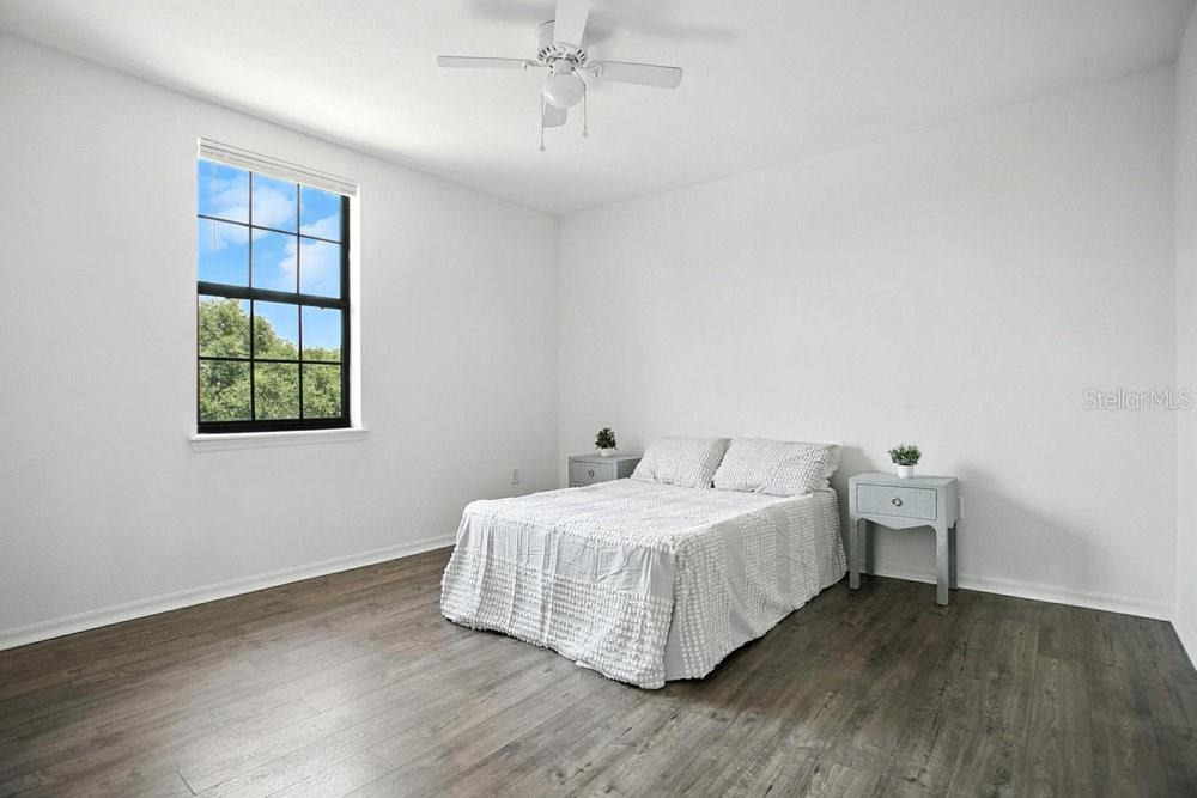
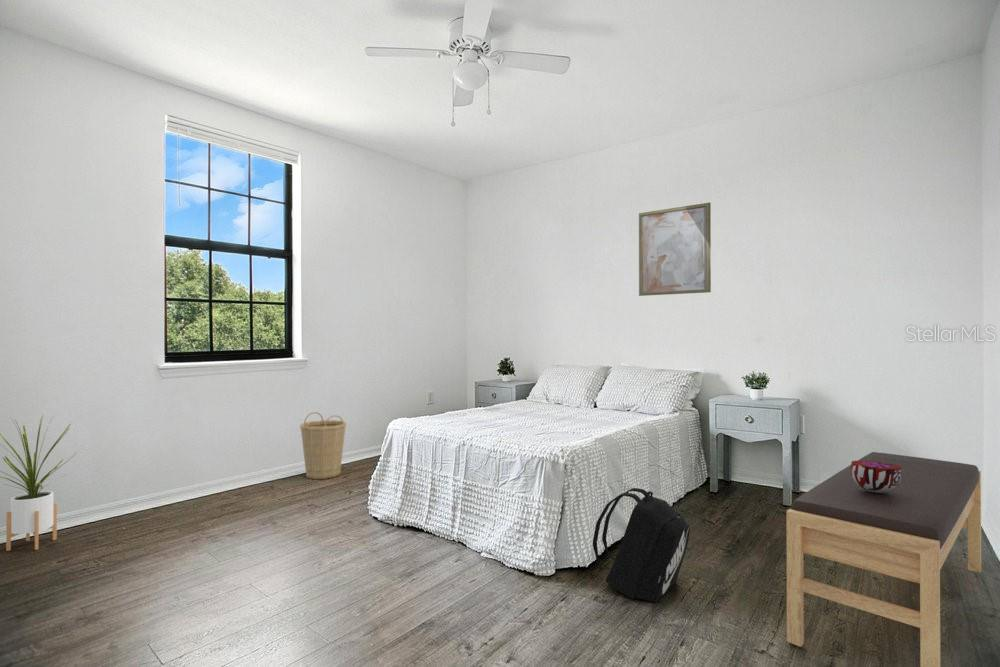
+ house plant [0,415,78,552]
+ bench [786,451,982,667]
+ decorative bowl [850,460,902,493]
+ wall art [638,202,712,297]
+ basket [299,411,347,480]
+ backpack [589,487,691,604]
